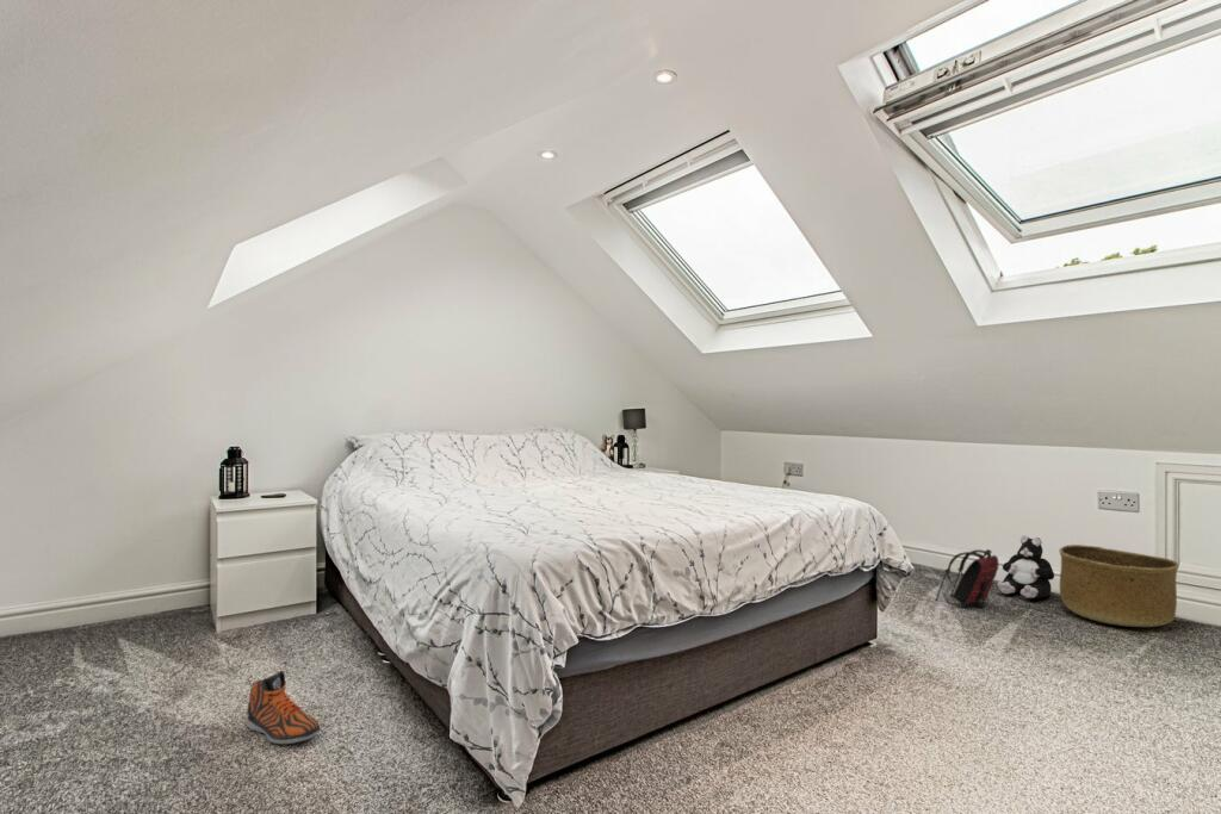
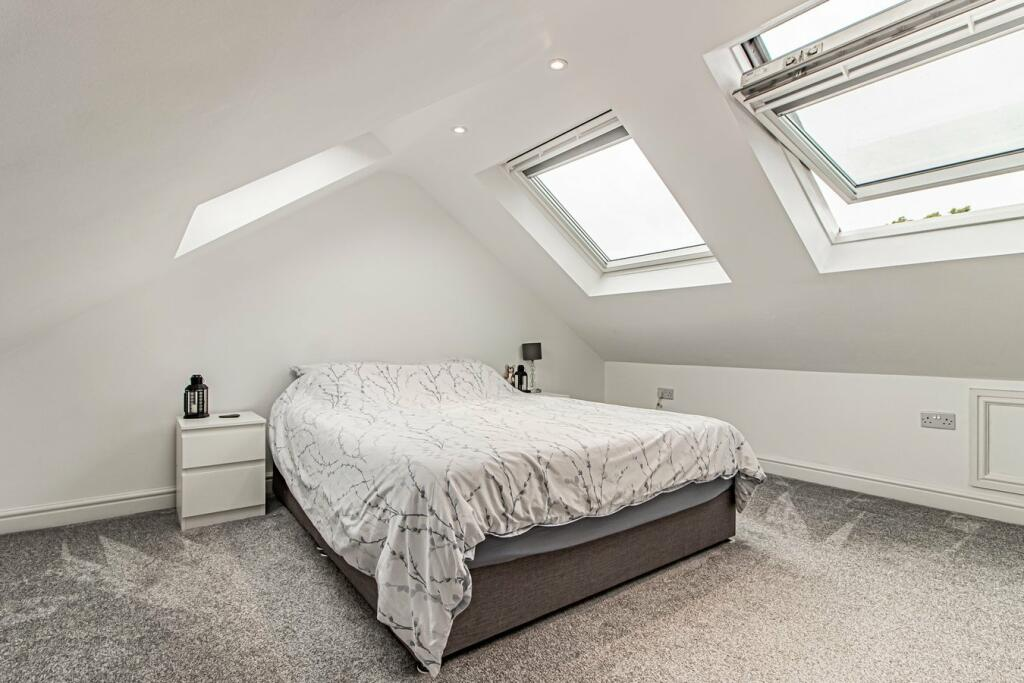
- backpack [935,548,999,609]
- plush toy [997,535,1055,601]
- basket [1058,543,1180,628]
- sneaker [244,670,321,745]
